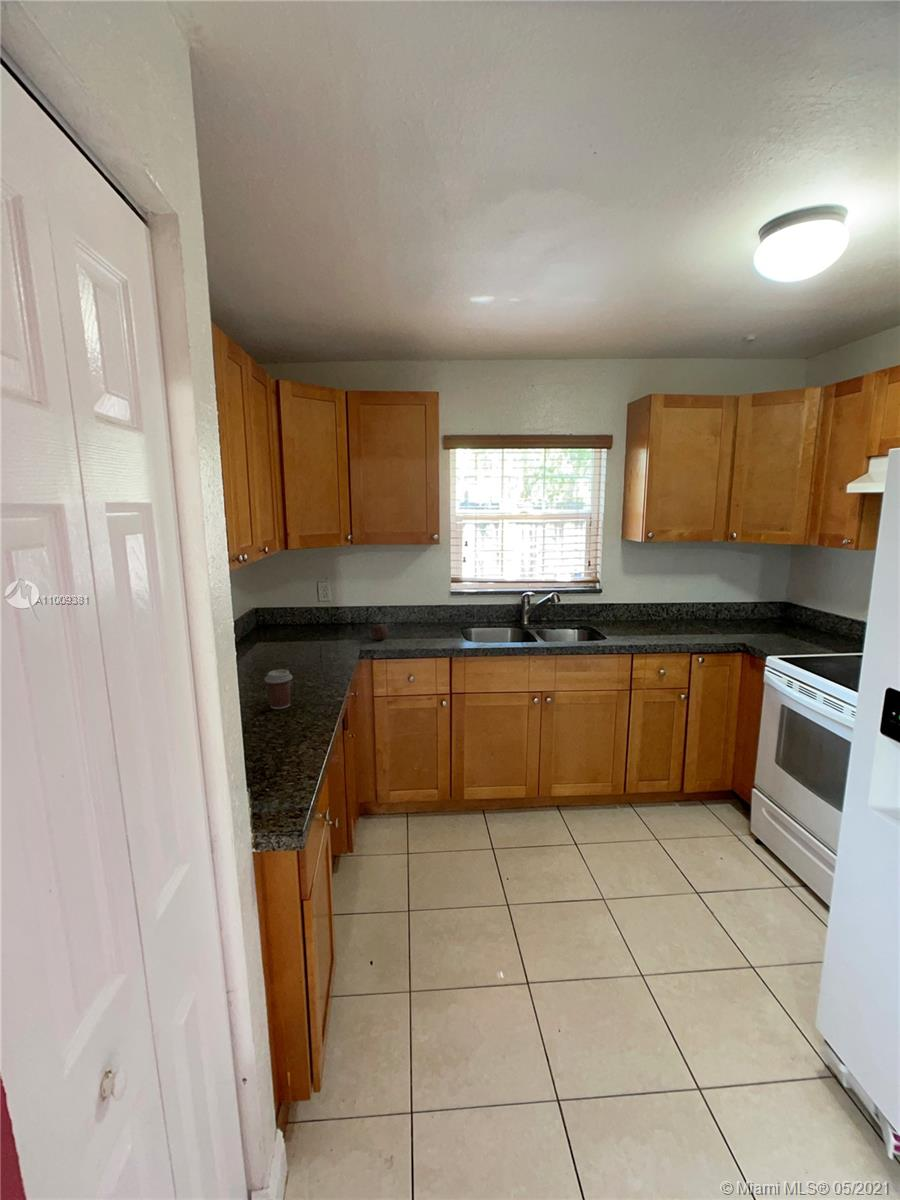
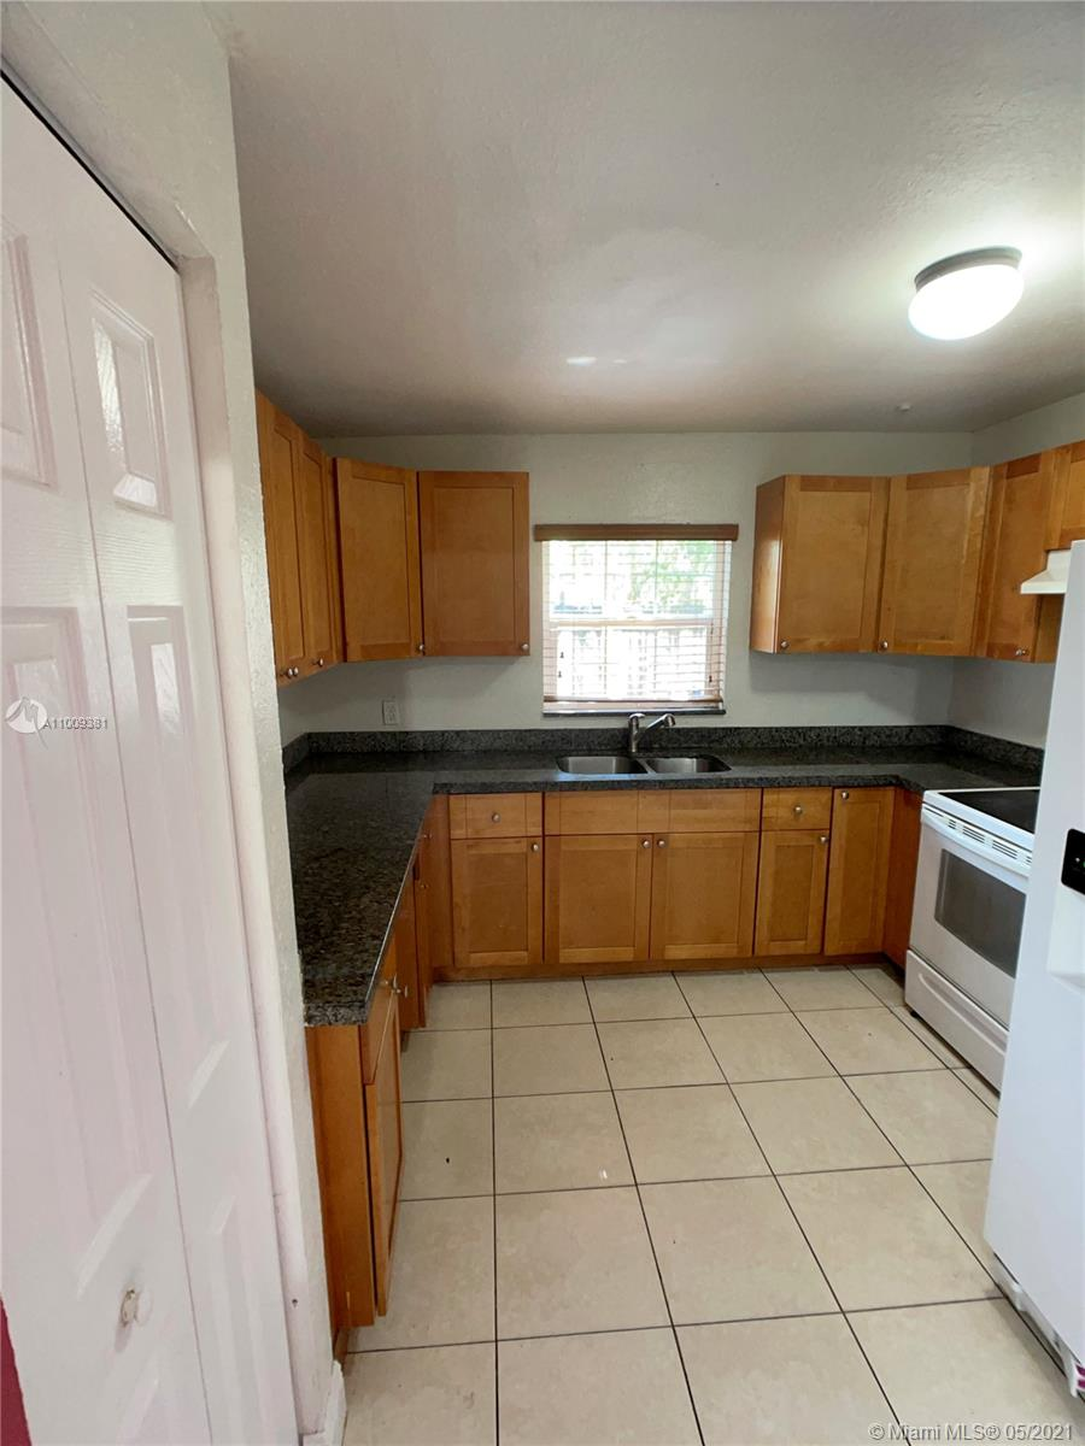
- coffee cup [264,669,294,710]
- apple [370,623,389,641]
